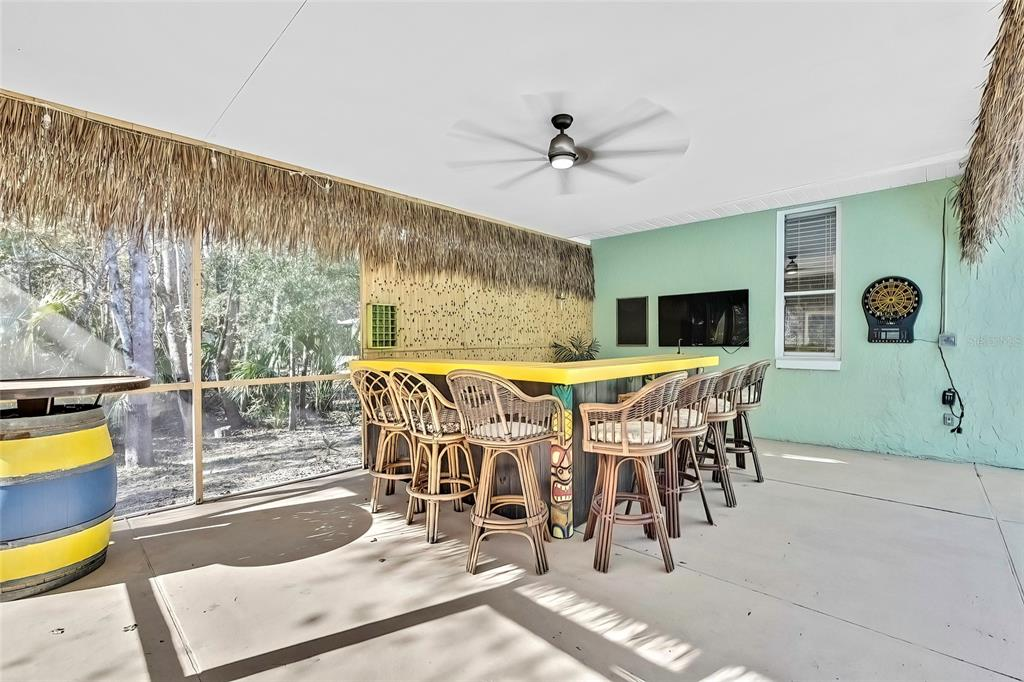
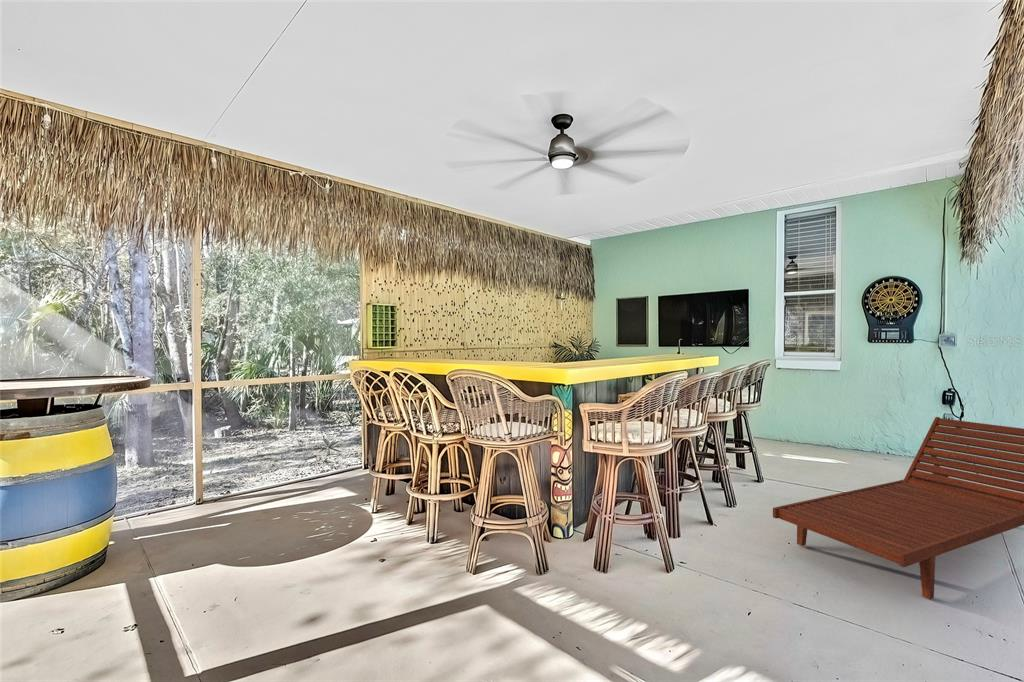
+ chaise longue [772,416,1024,600]
